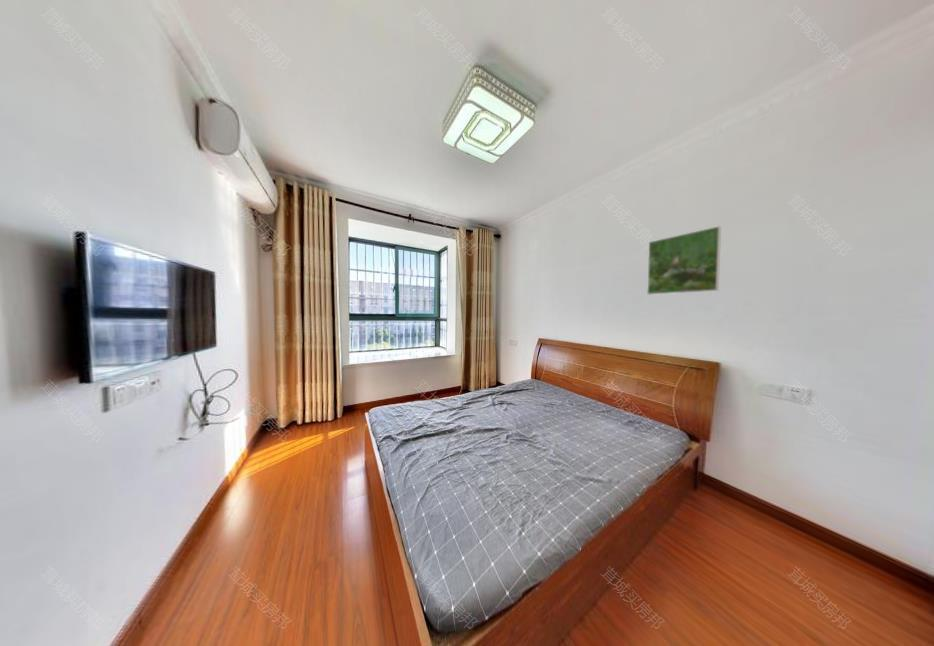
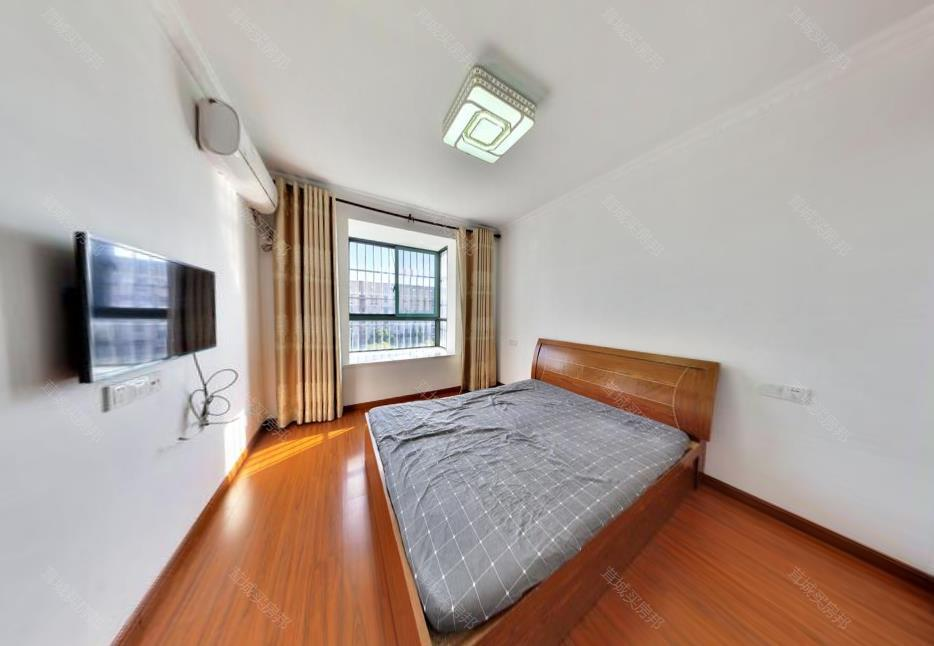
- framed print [646,225,722,296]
